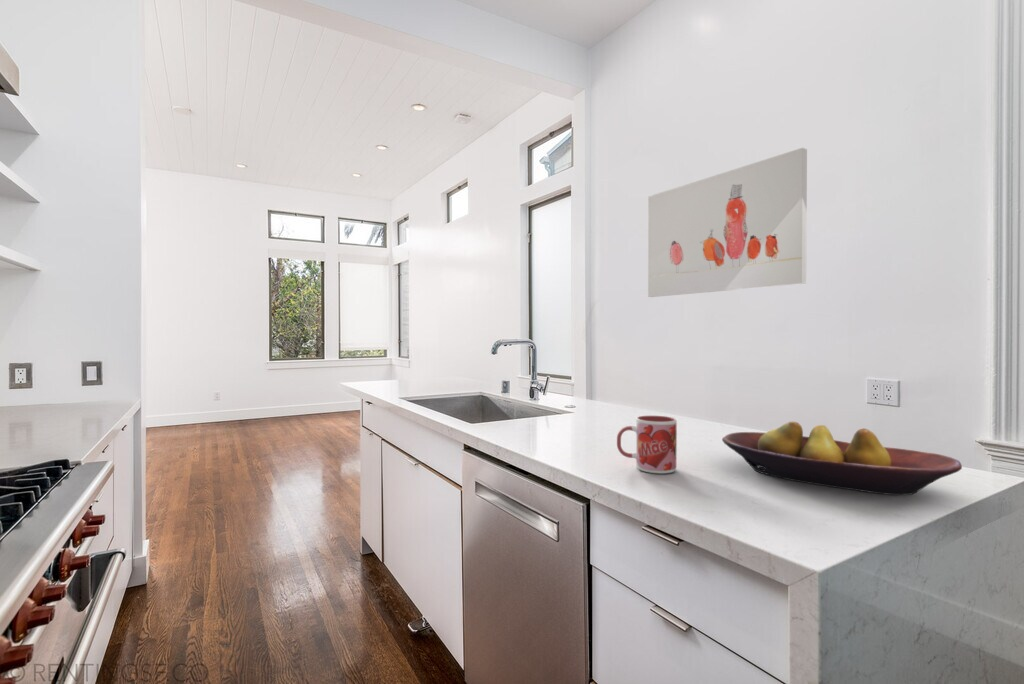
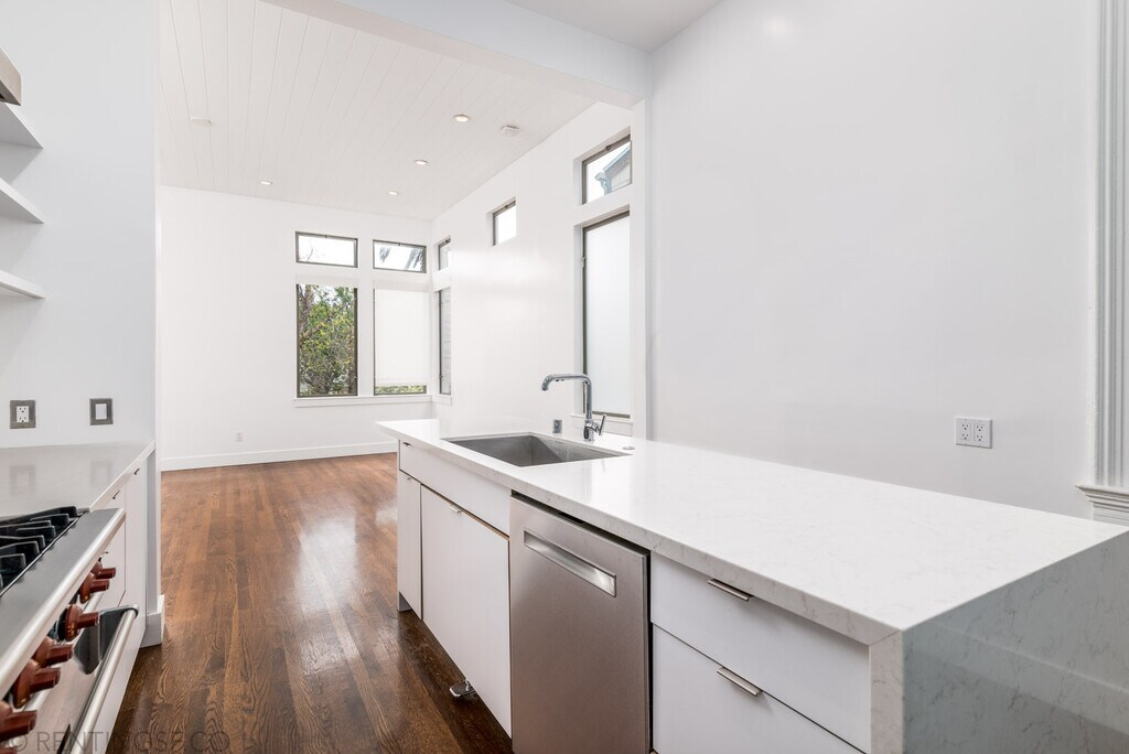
- fruit bowl [721,420,963,496]
- wall art [647,147,808,298]
- mug [616,415,678,474]
